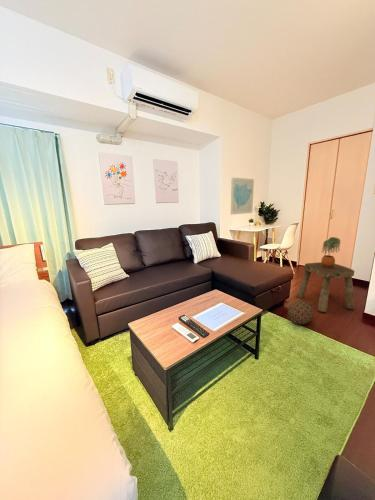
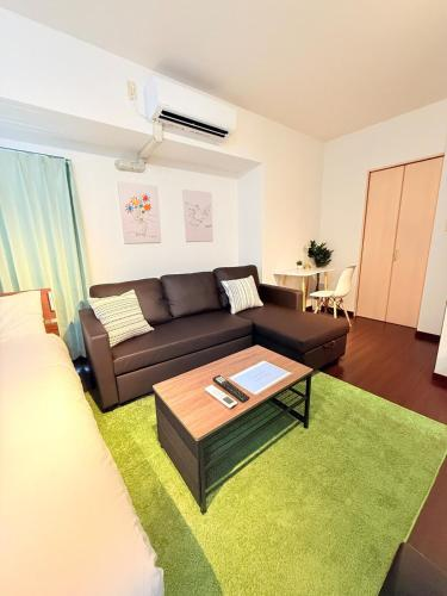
- decorative ball [287,300,314,325]
- stool [295,261,356,313]
- wall art [230,176,255,216]
- potted plant [320,236,341,268]
